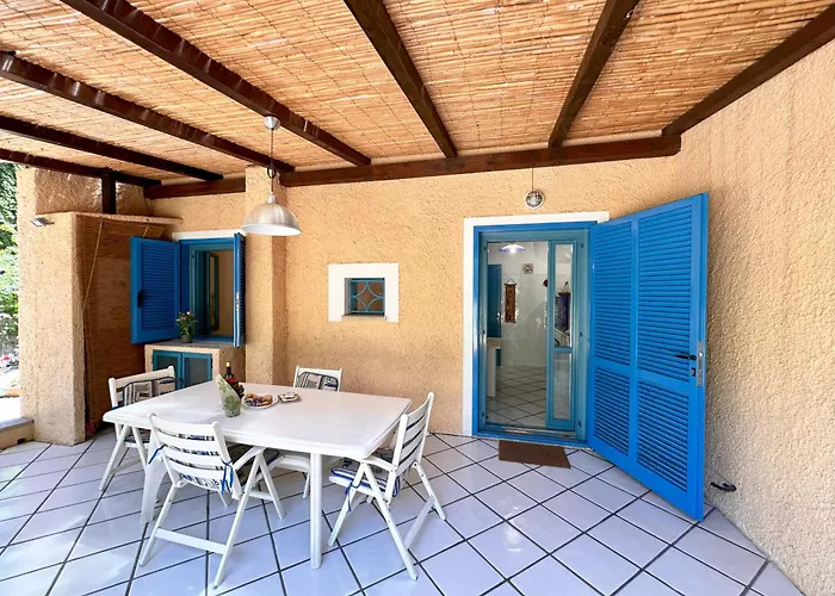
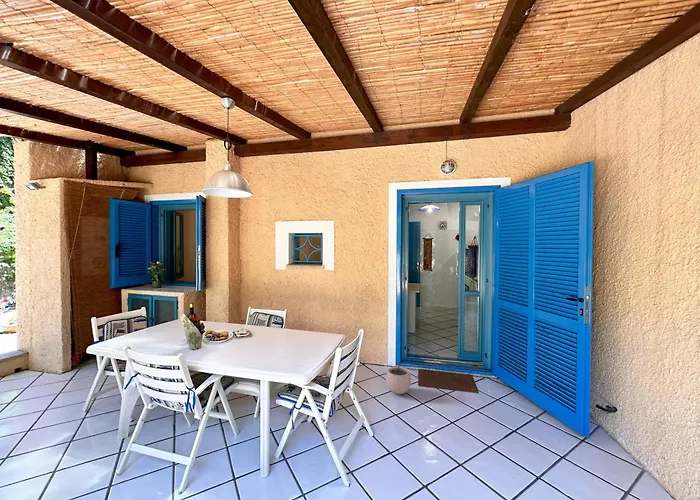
+ plant pot [385,363,412,395]
